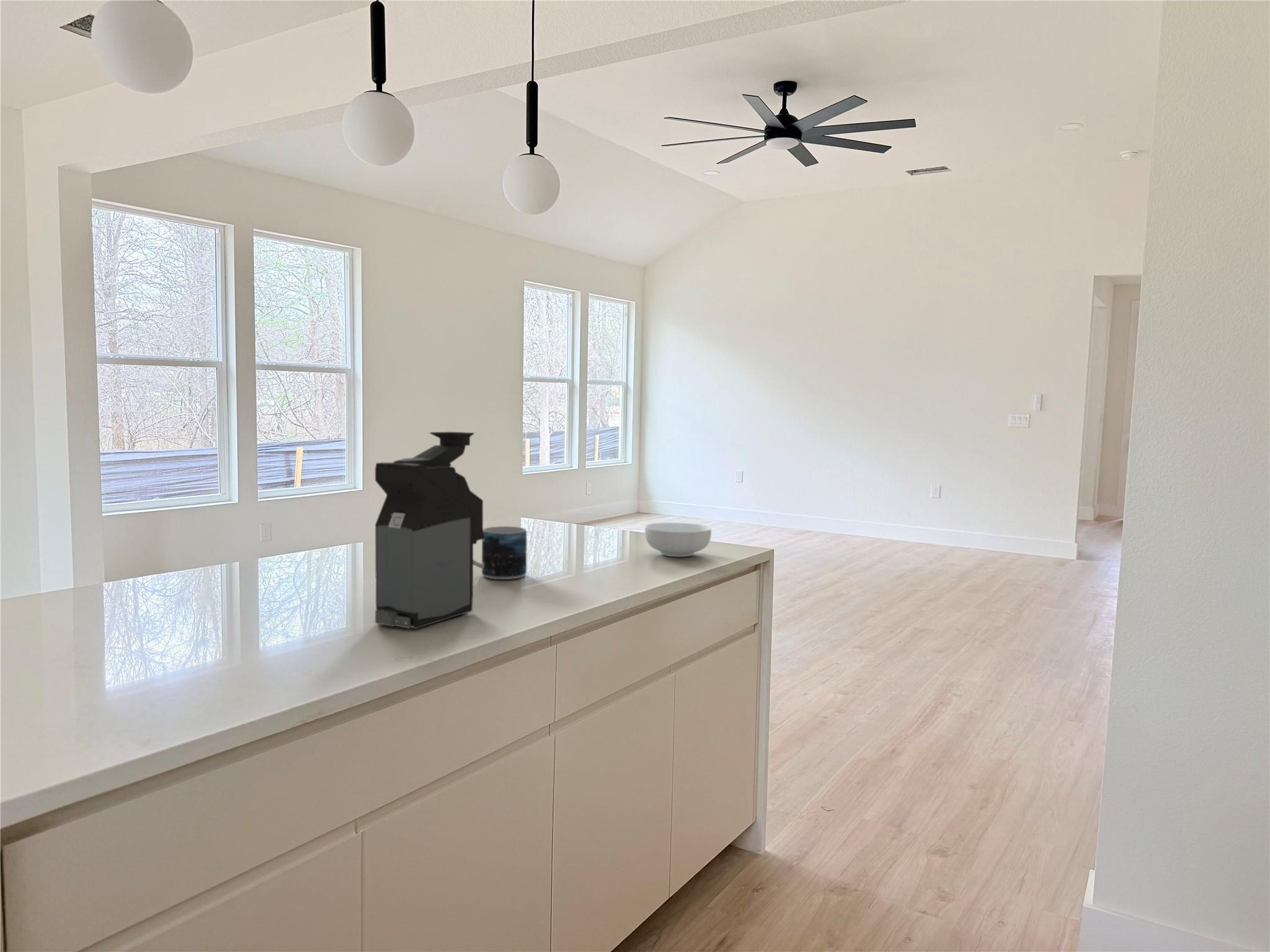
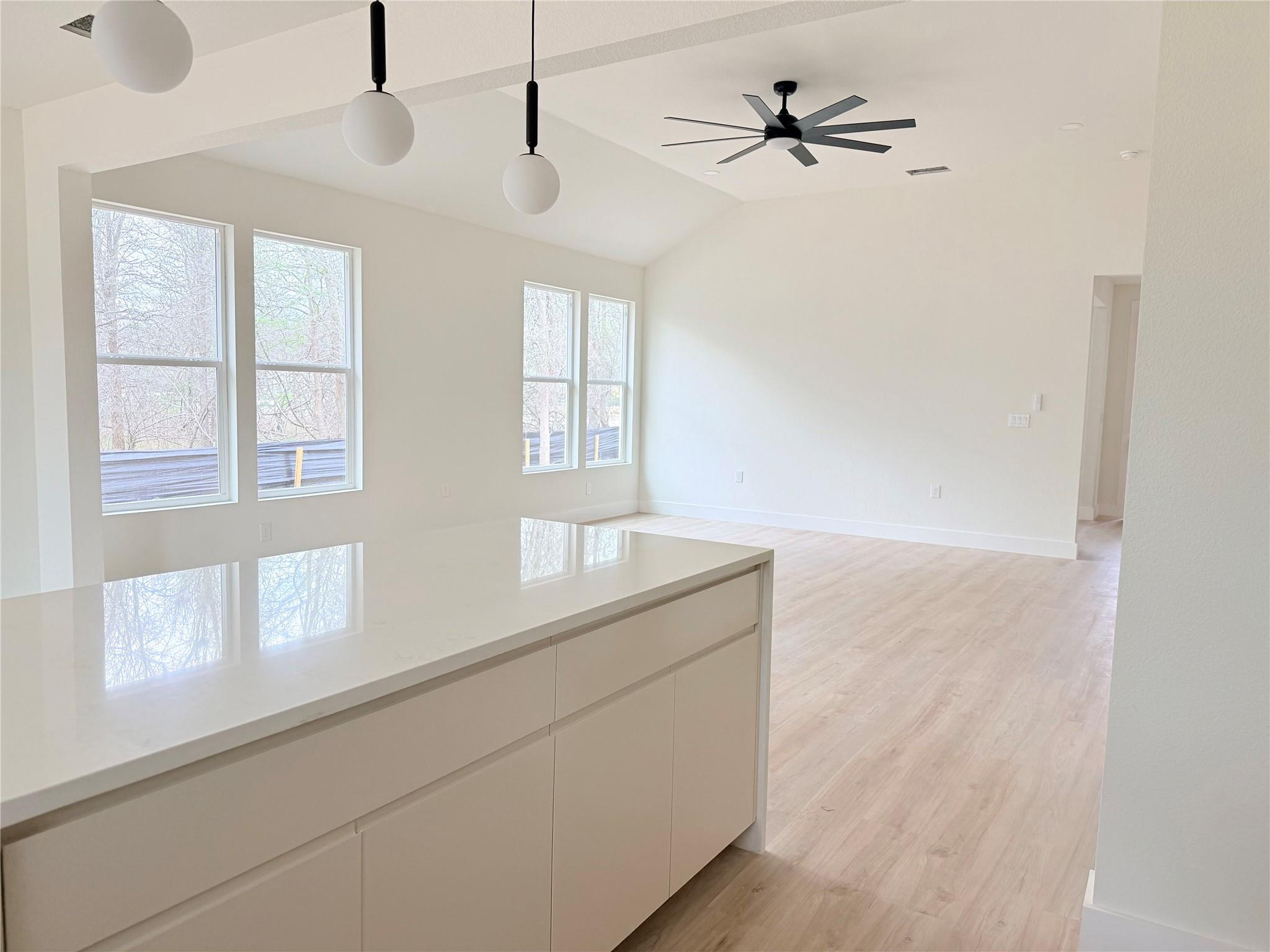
- cereal bowl [644,522,712,557]
- coffee maker [375,431,485,630]
- mug [473,526,527,580]
